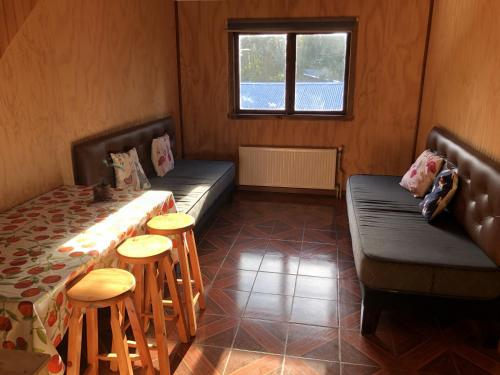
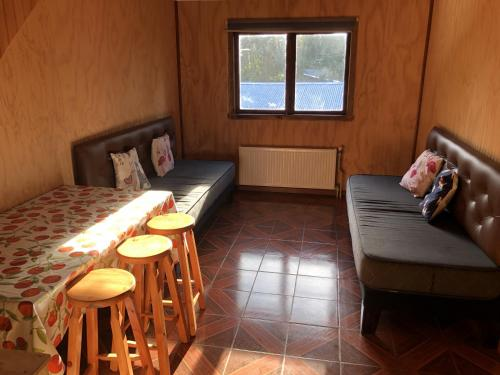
- potted plant [90,158,126,203]
